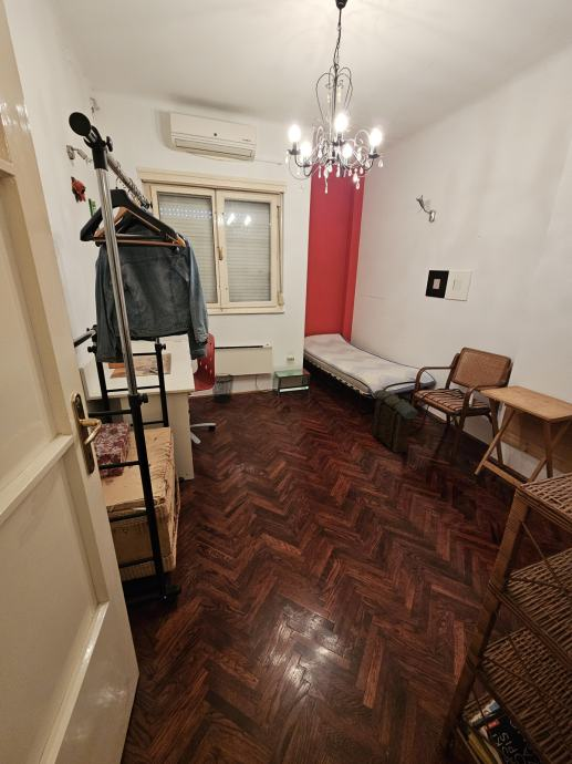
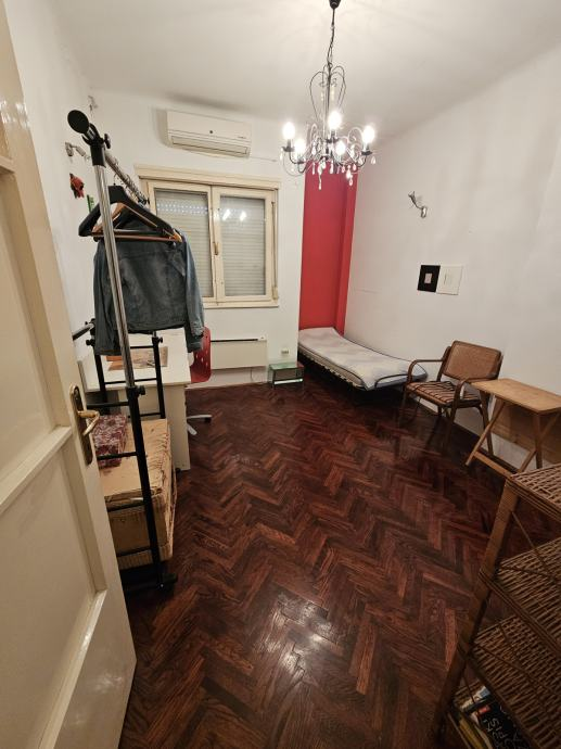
- backpack [372,389,419,454]
- wastebasket [211,373,235,404]
